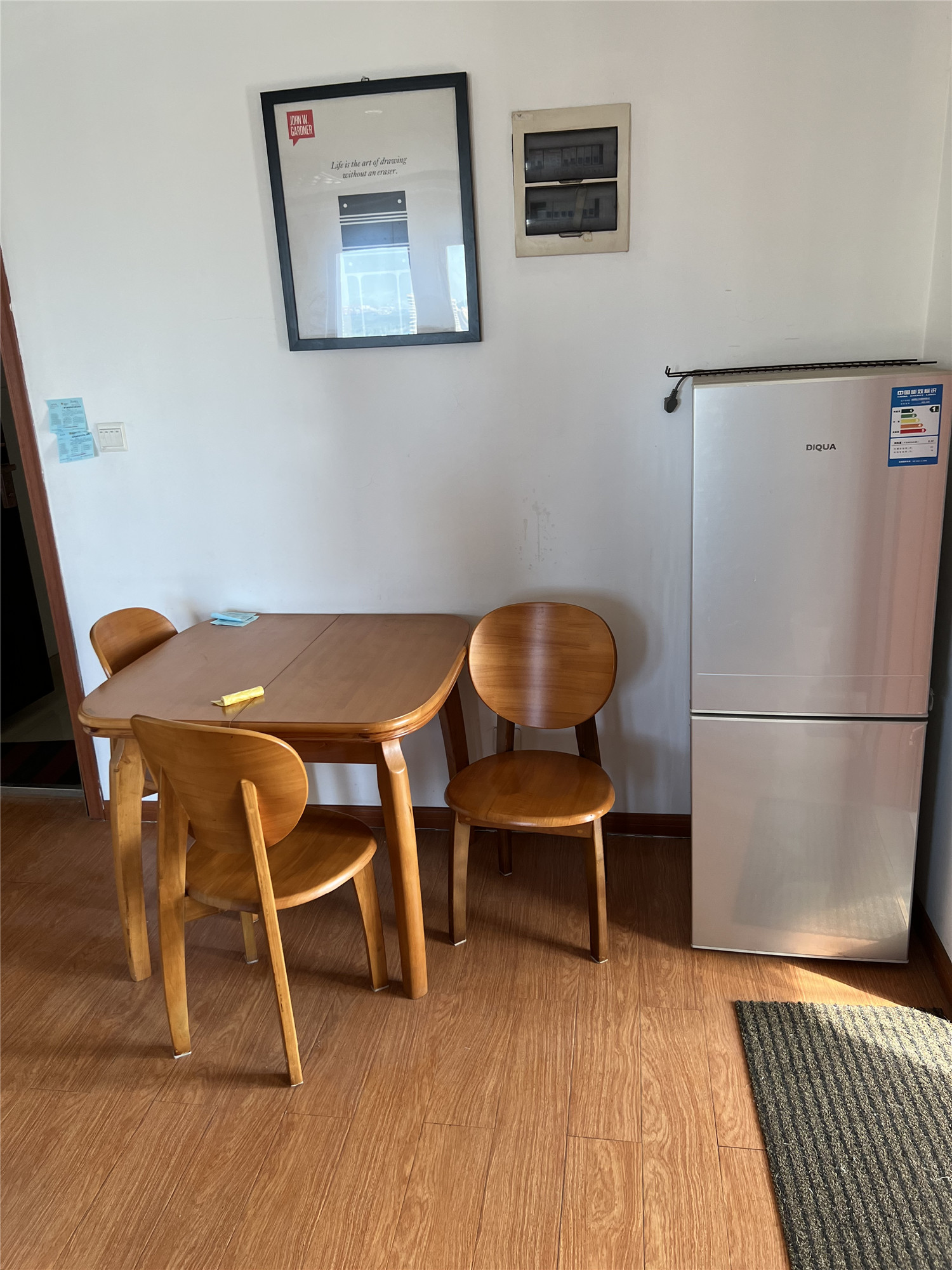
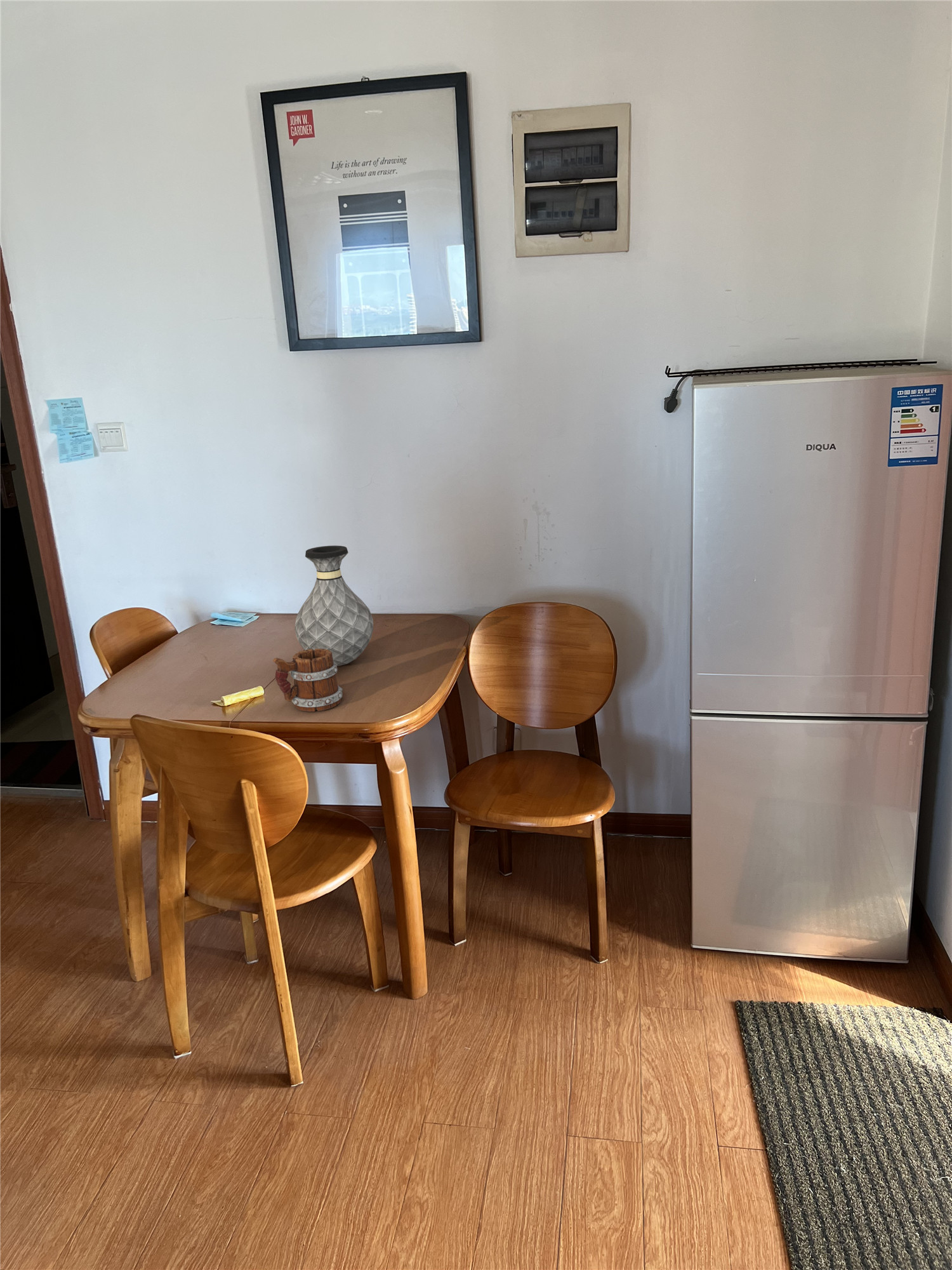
+ mug [272,648,343,712]
+ vase [294,545,374,666]
